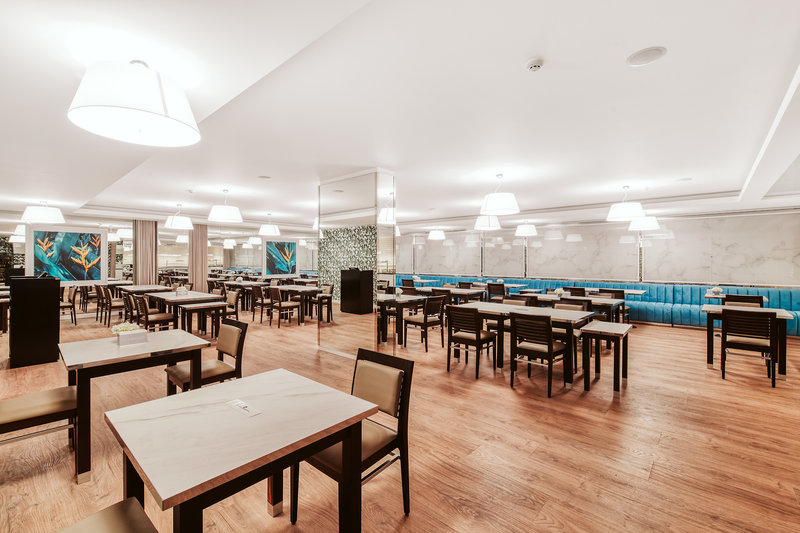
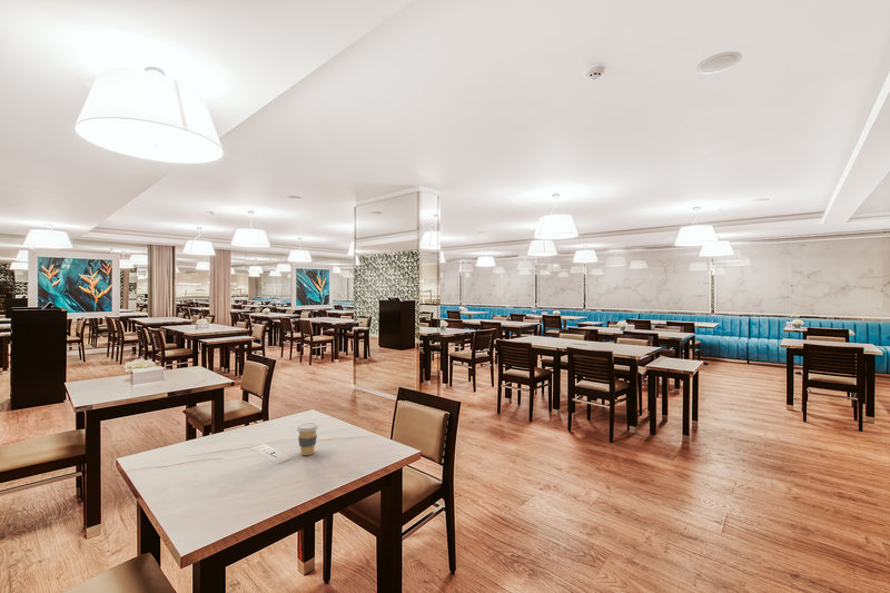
+ coffee cup [296,422,319,456]
